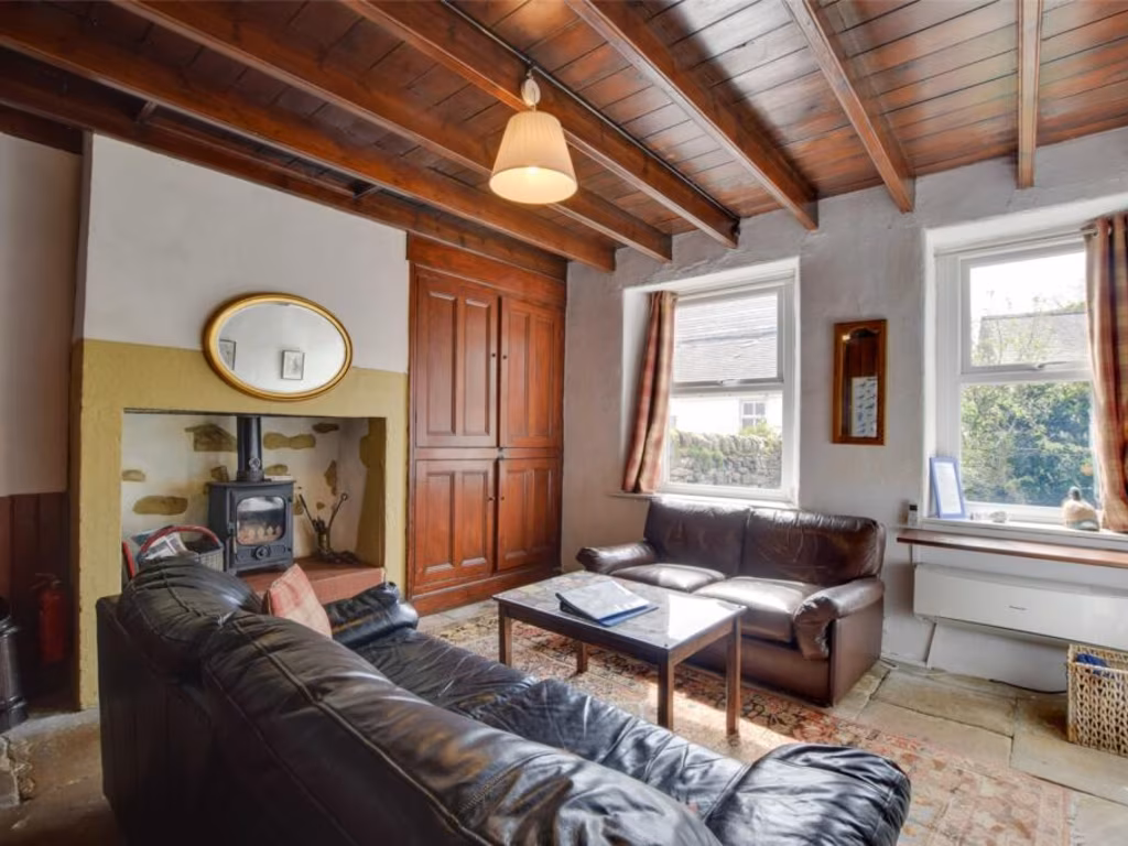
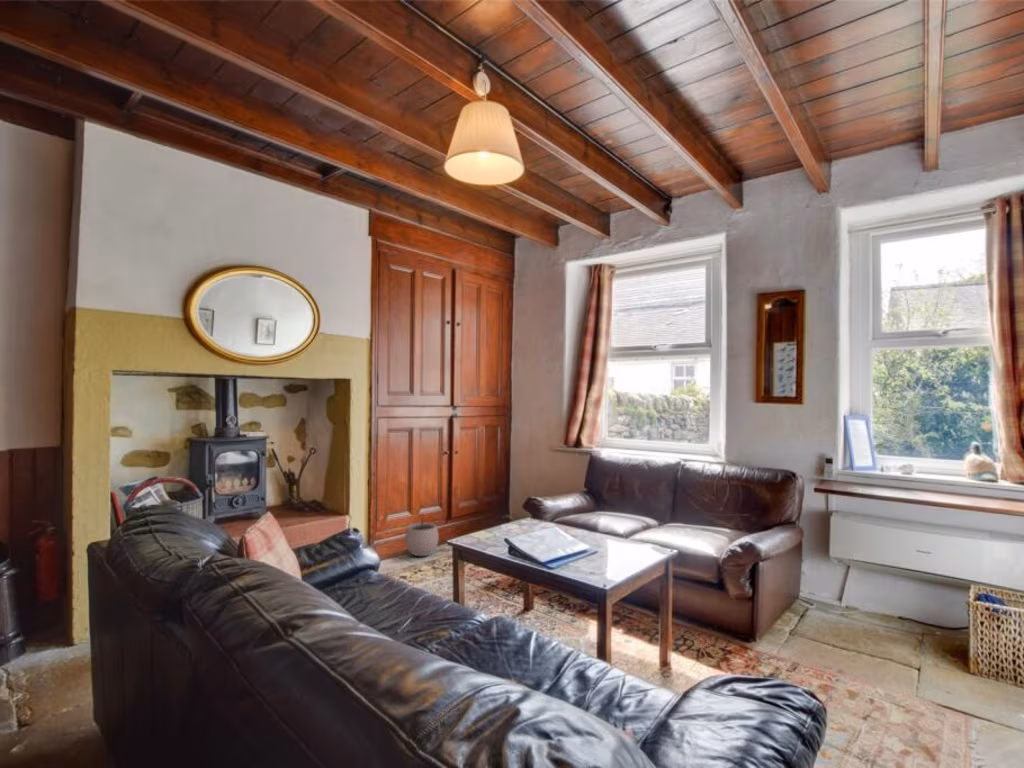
+ plant pot [404,514,440,557]
